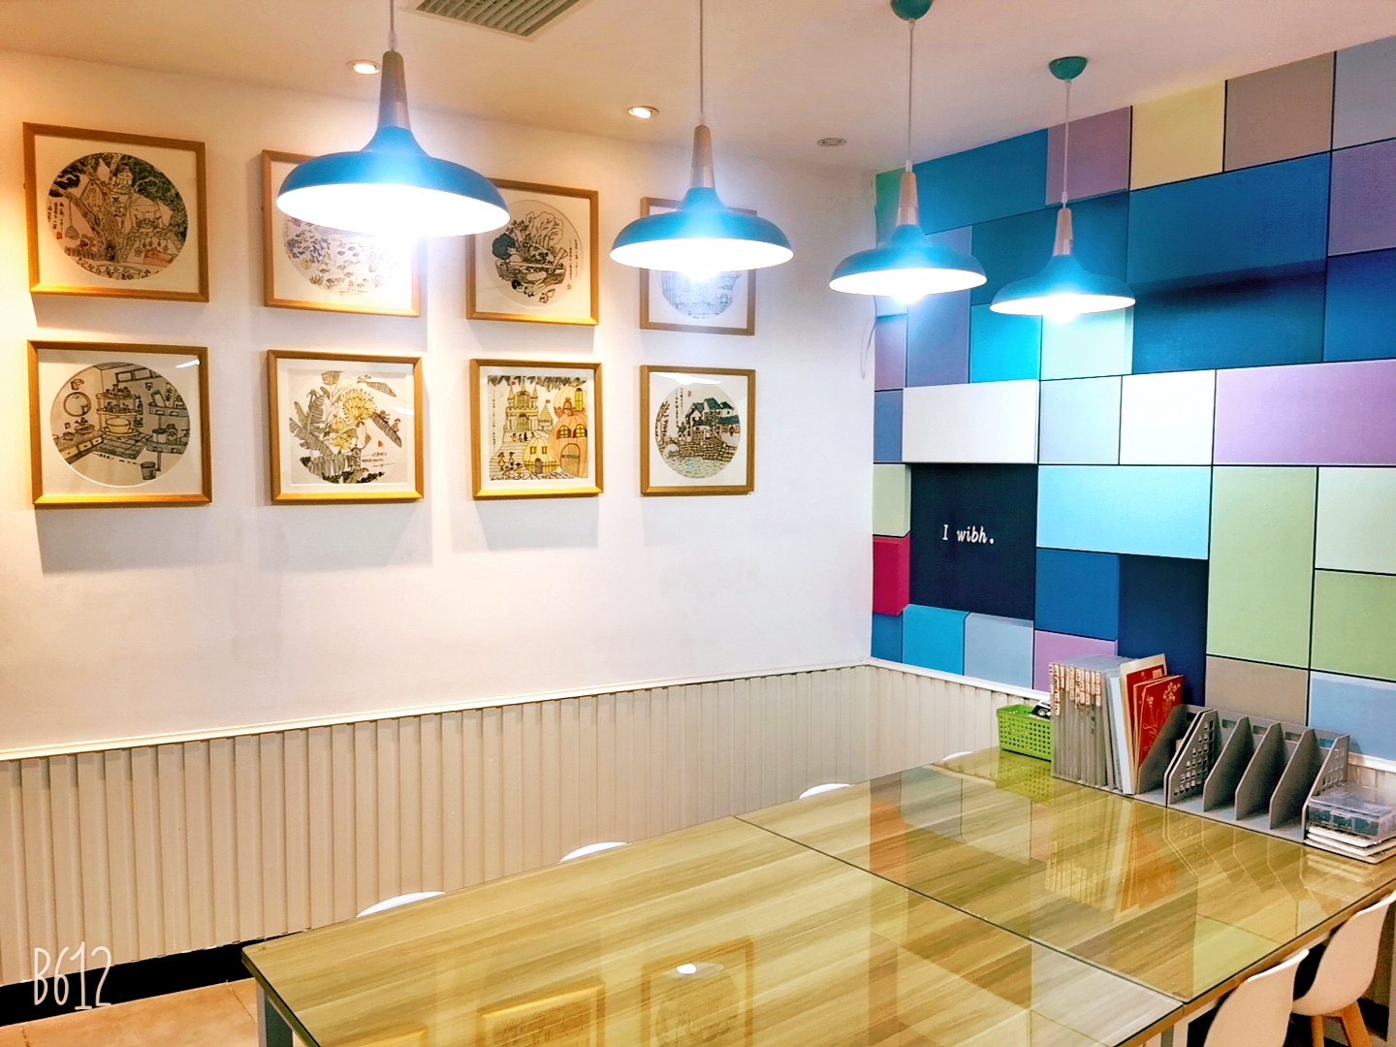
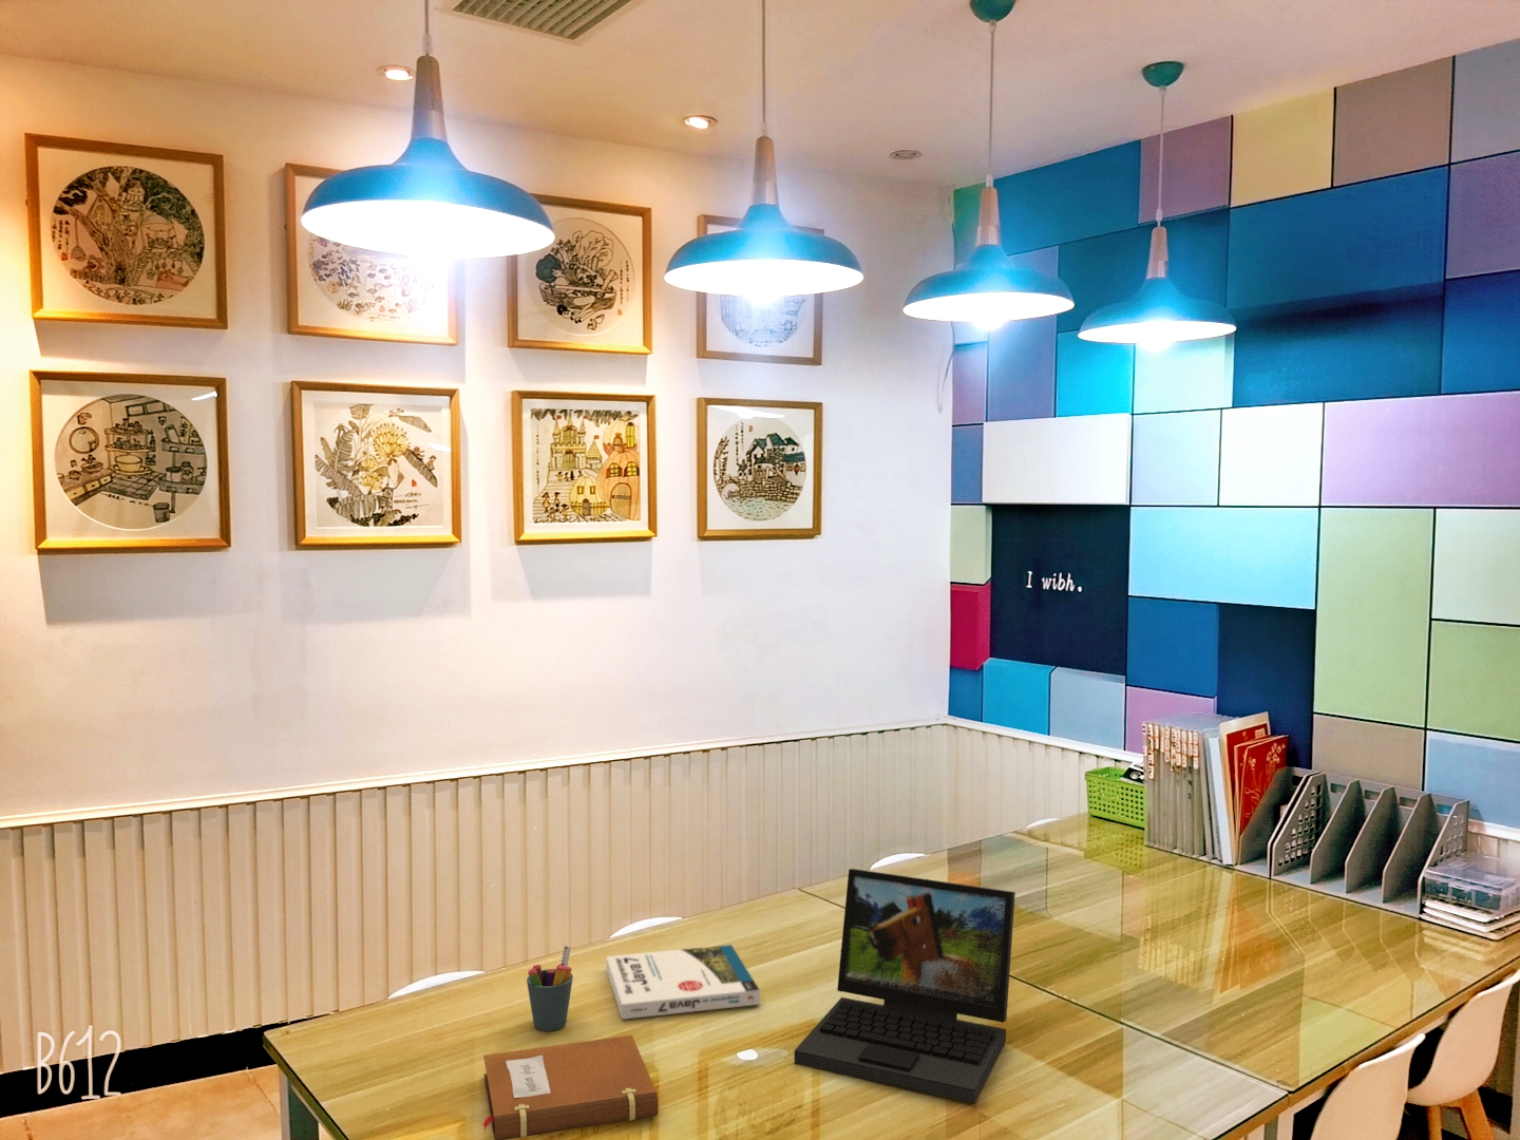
+ laptop [792,868,1016,1104]
+ pen holder [525,945,574,1032]
+ book [604,944,761,1020]
+ notebook [481,1035,658,1140]
